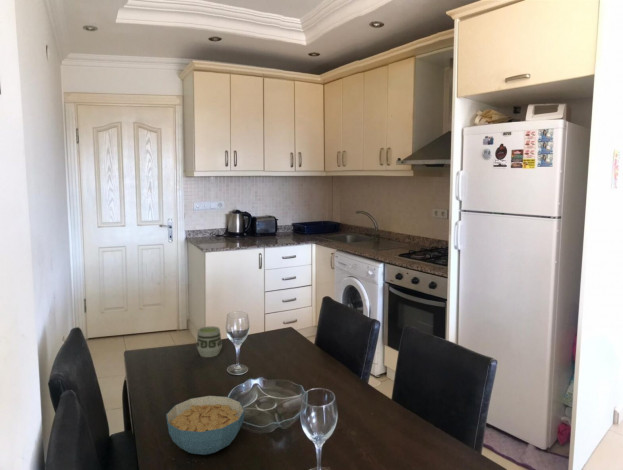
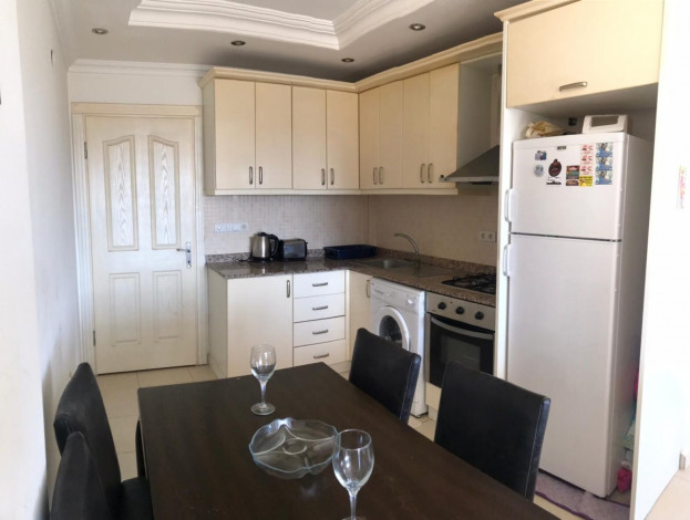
- cereal bowl [165,395,246,456]
- cup [196,325,223,358]
